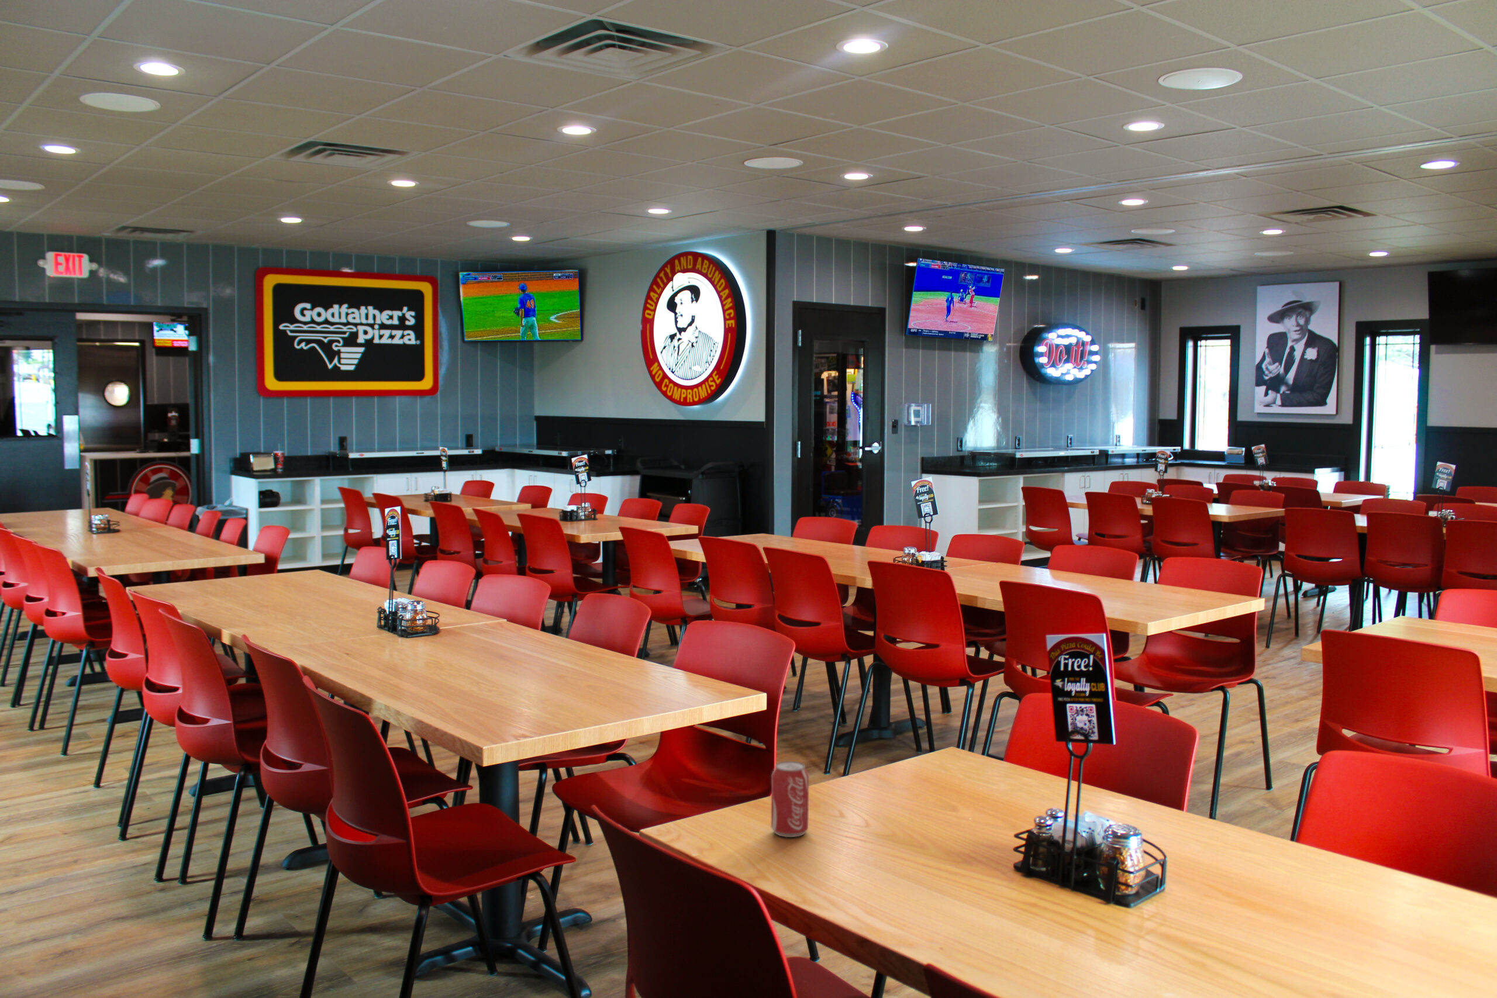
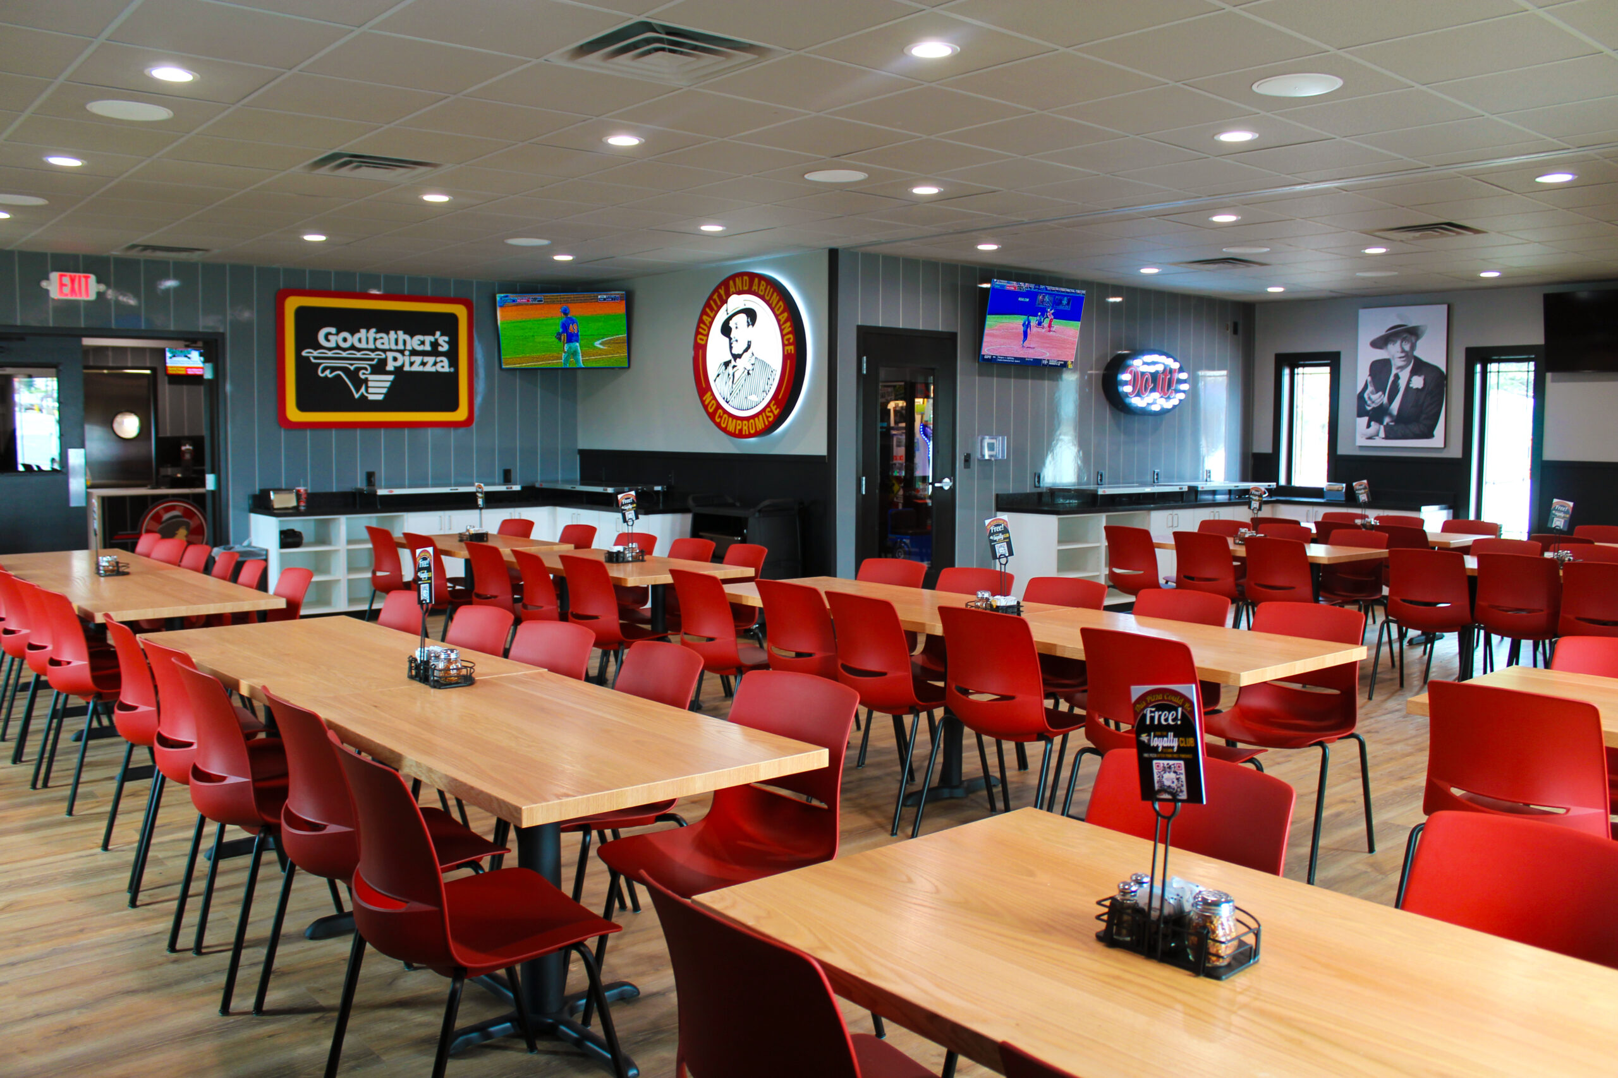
- beverage can [771,761,810,838]
